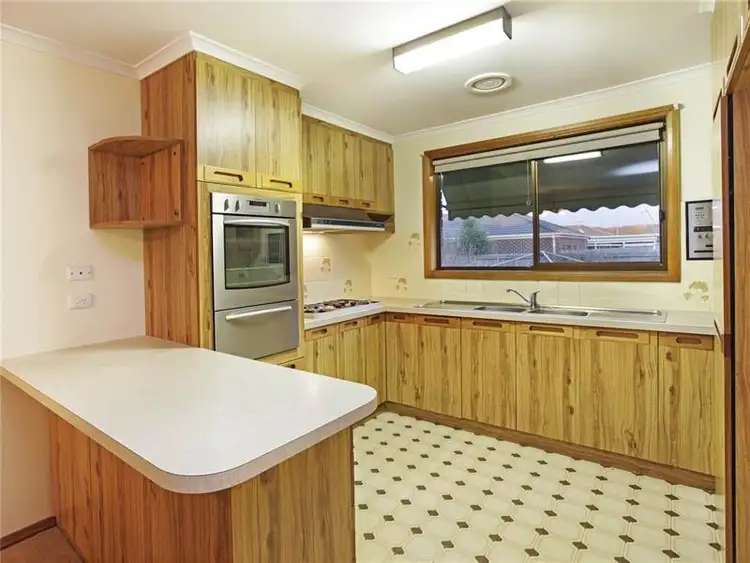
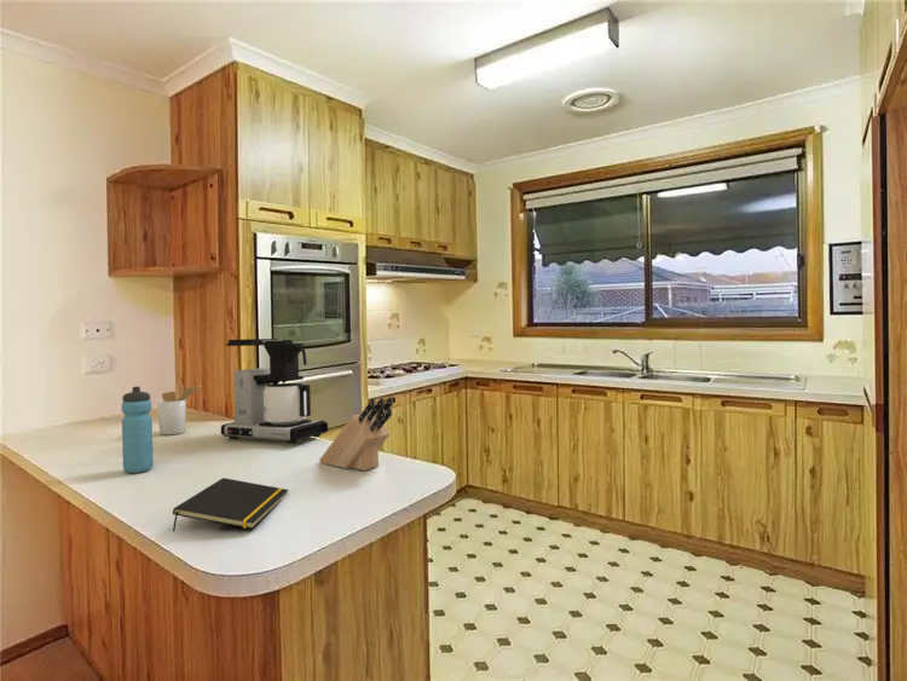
+ knife block [318,396,394,472]
+ coffee maker [220,337,329,445]
+ notepad [172,477,289,532]
+ water bottle [121,386,155,474]
+ utensil holder [156,382,202,435]
